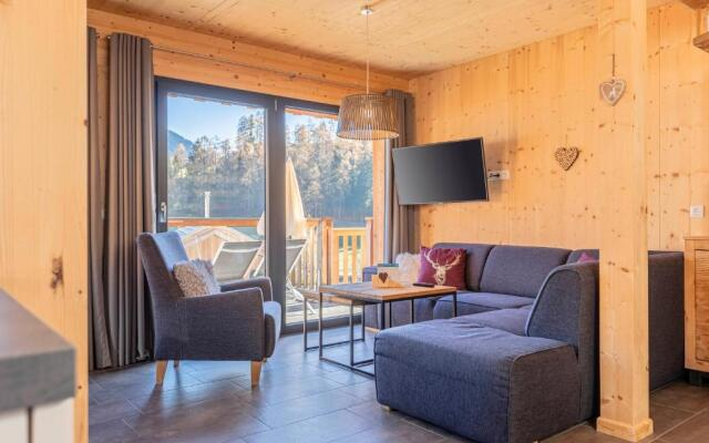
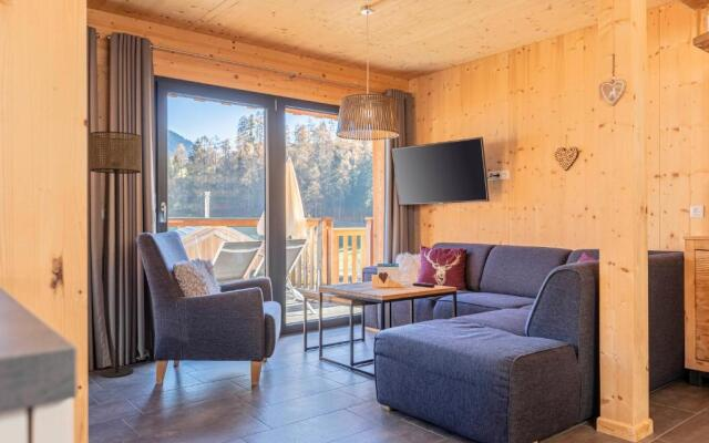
+ floor lamp [89,131,142,379]
